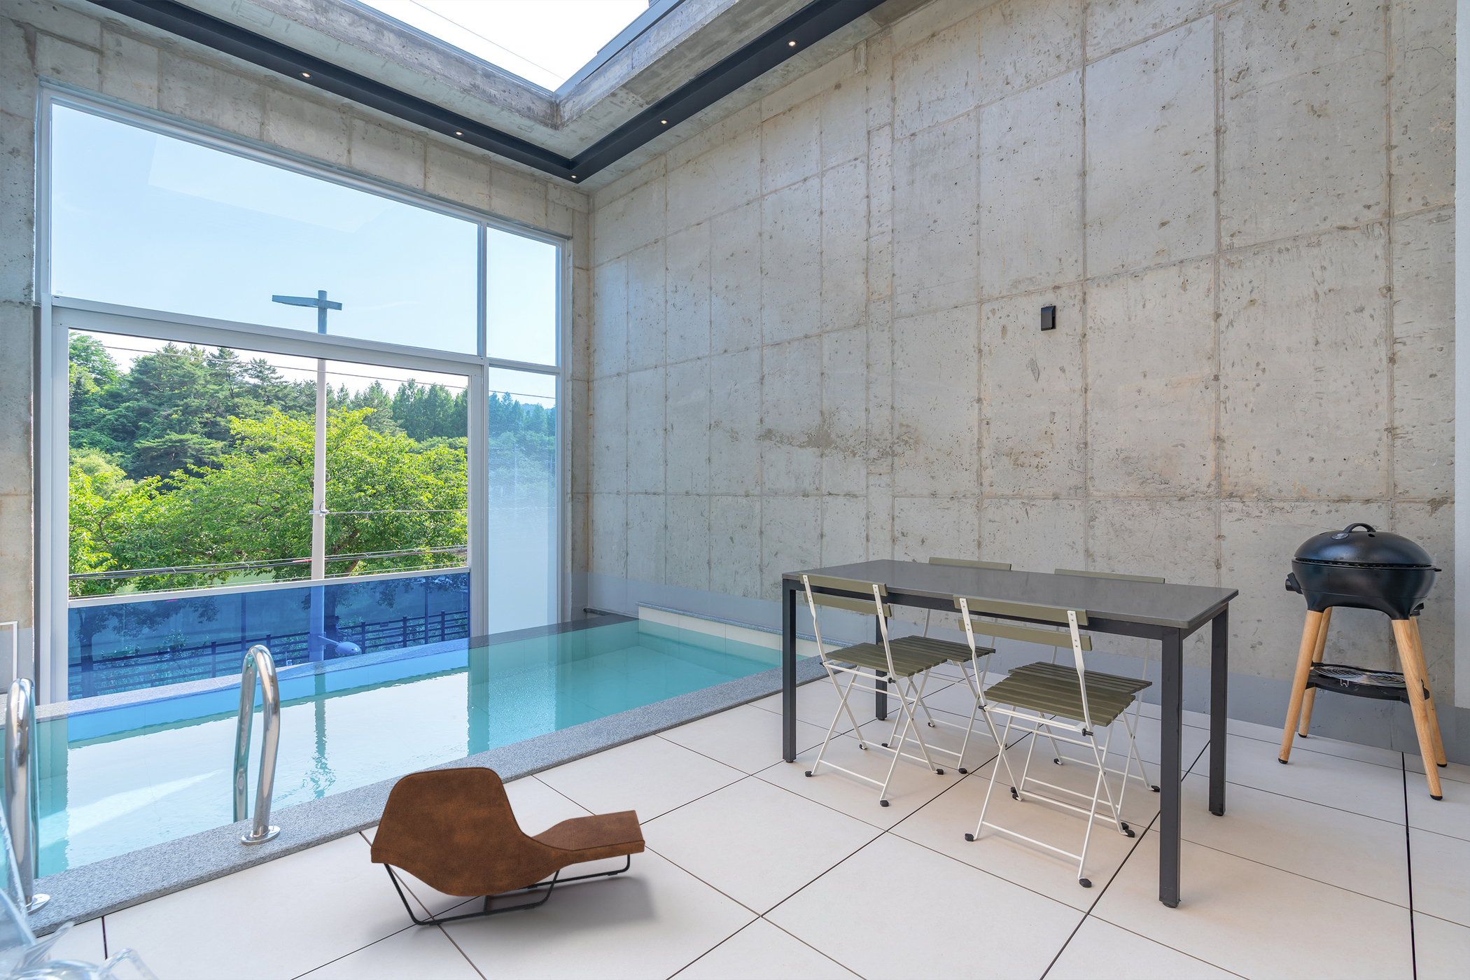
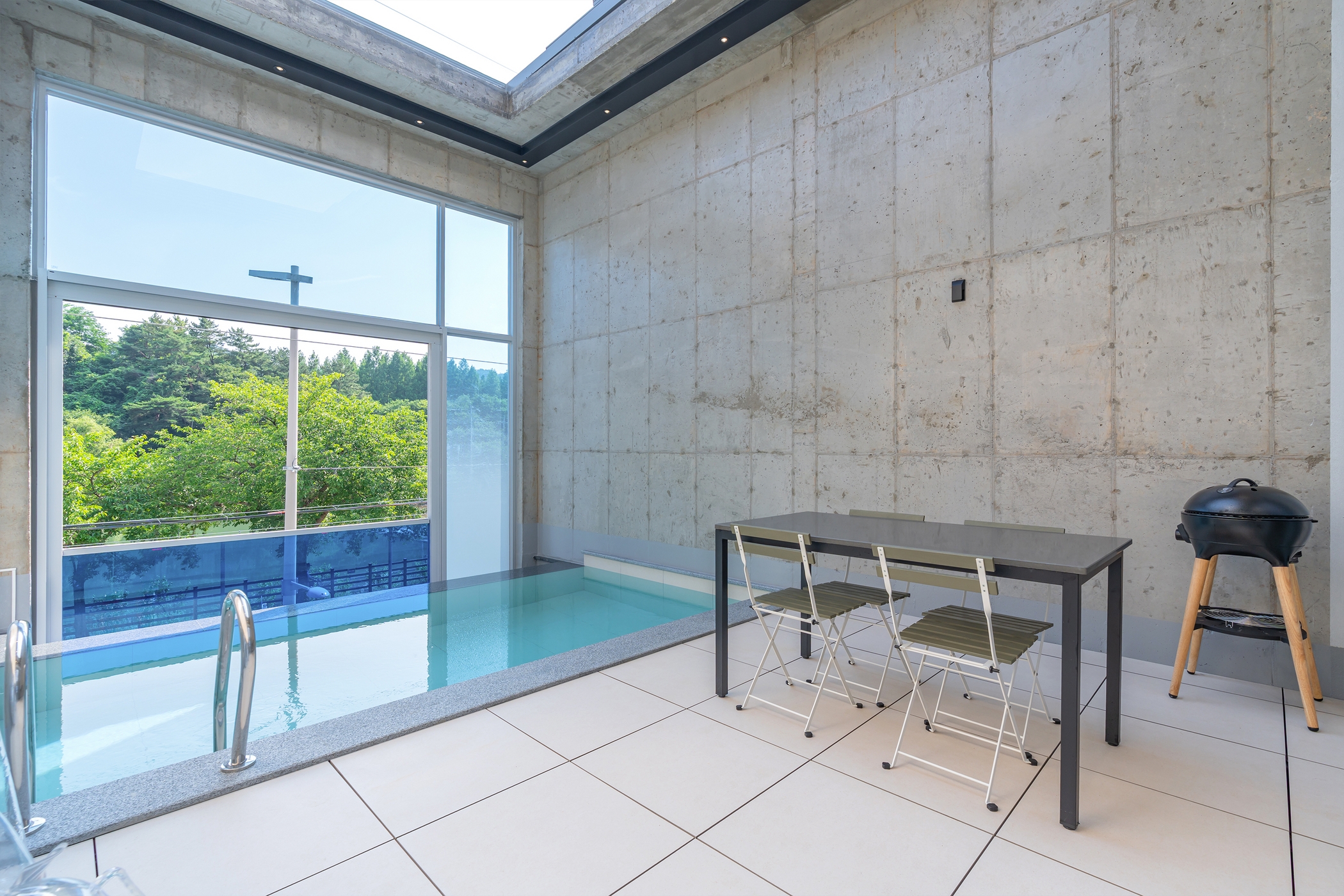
- lounge chair [370,767,646,926]
